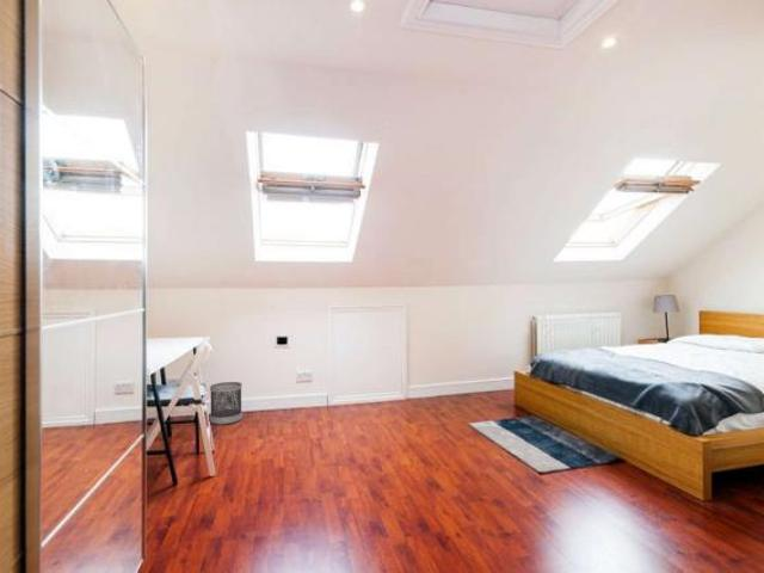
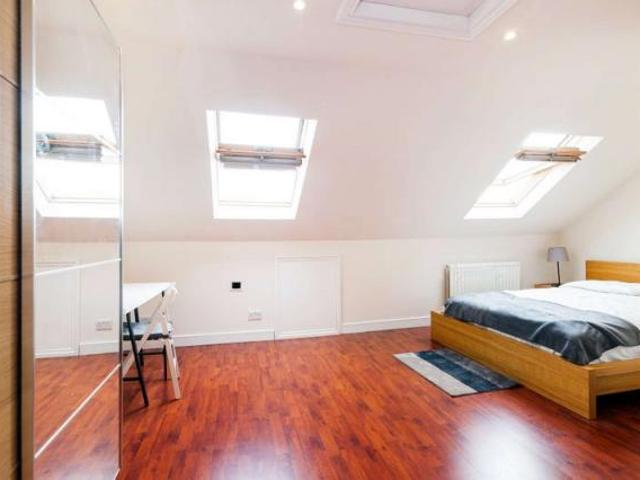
- wastebasket [209,381,244,426]
